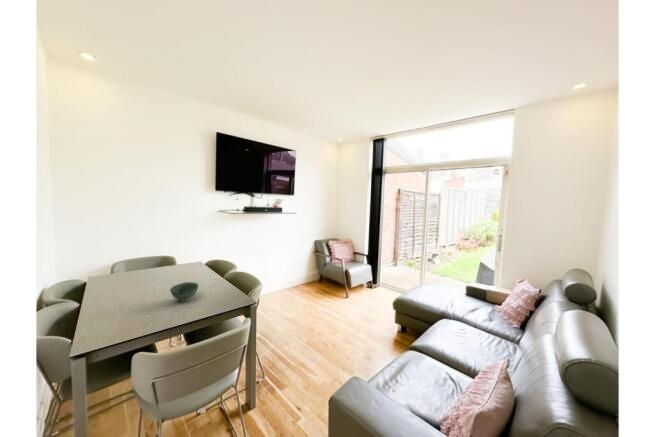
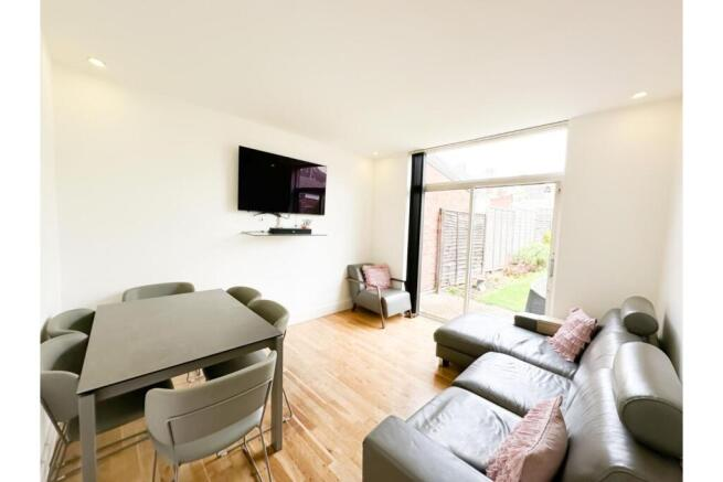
- bowl [169,281,200,302]
